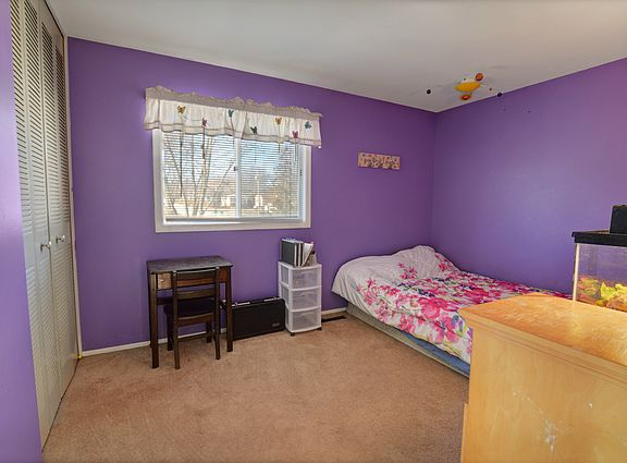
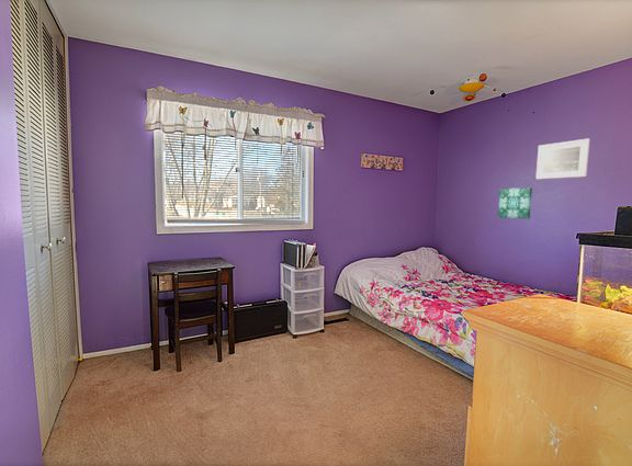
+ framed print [535,137,591,180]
+ wall art [497,186,533,219]
